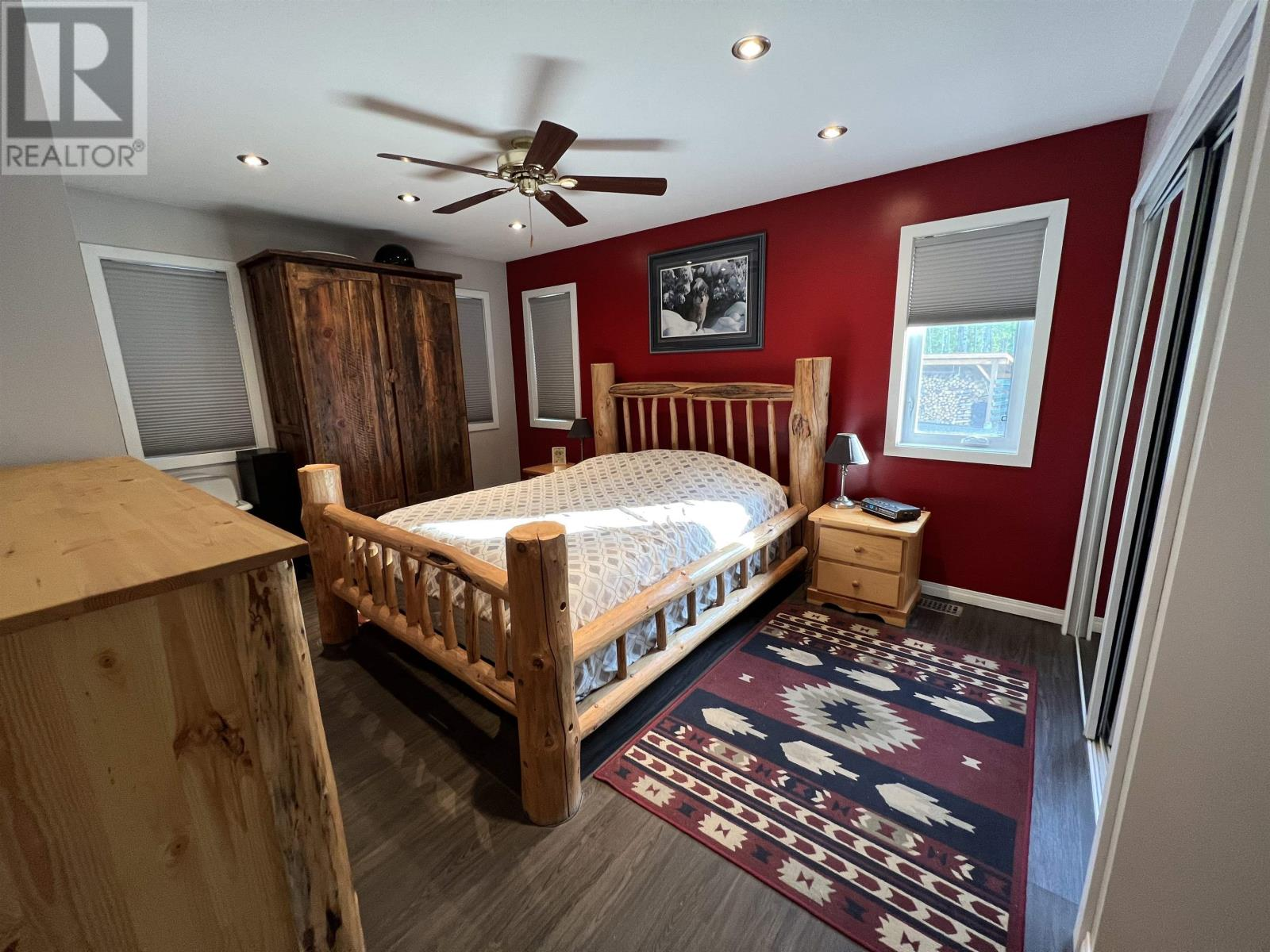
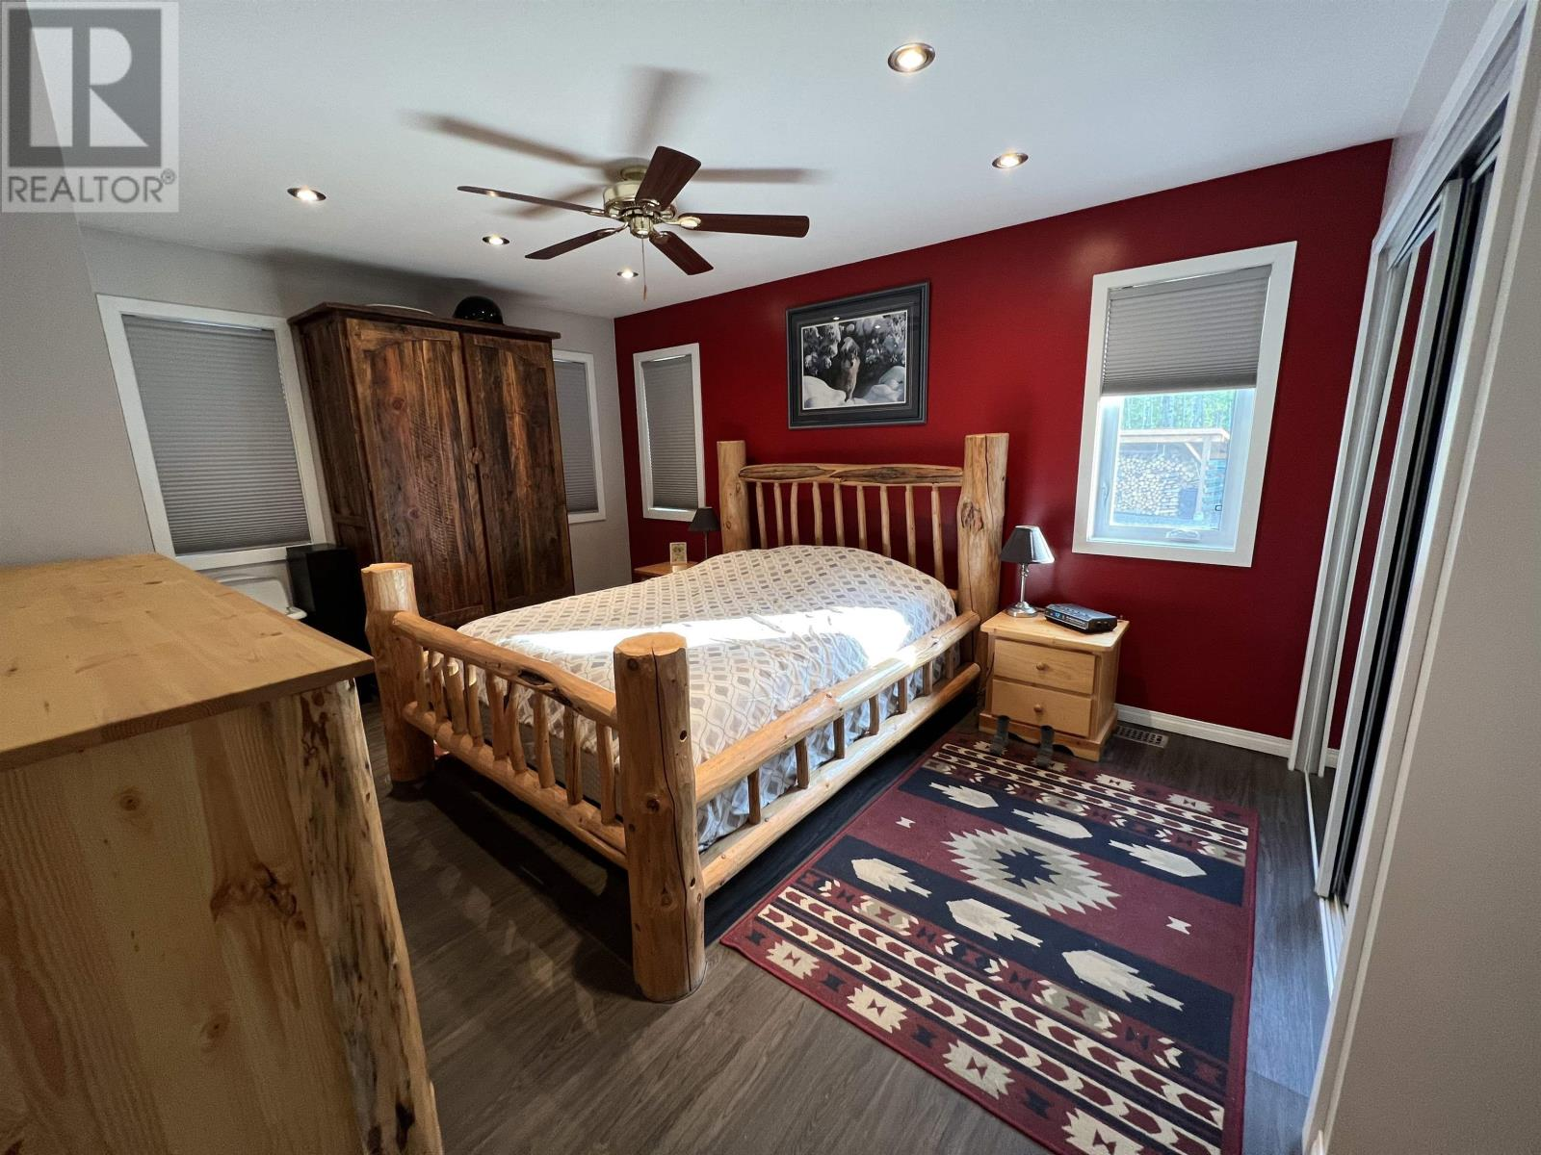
+ boots [988,715,1056,767]
